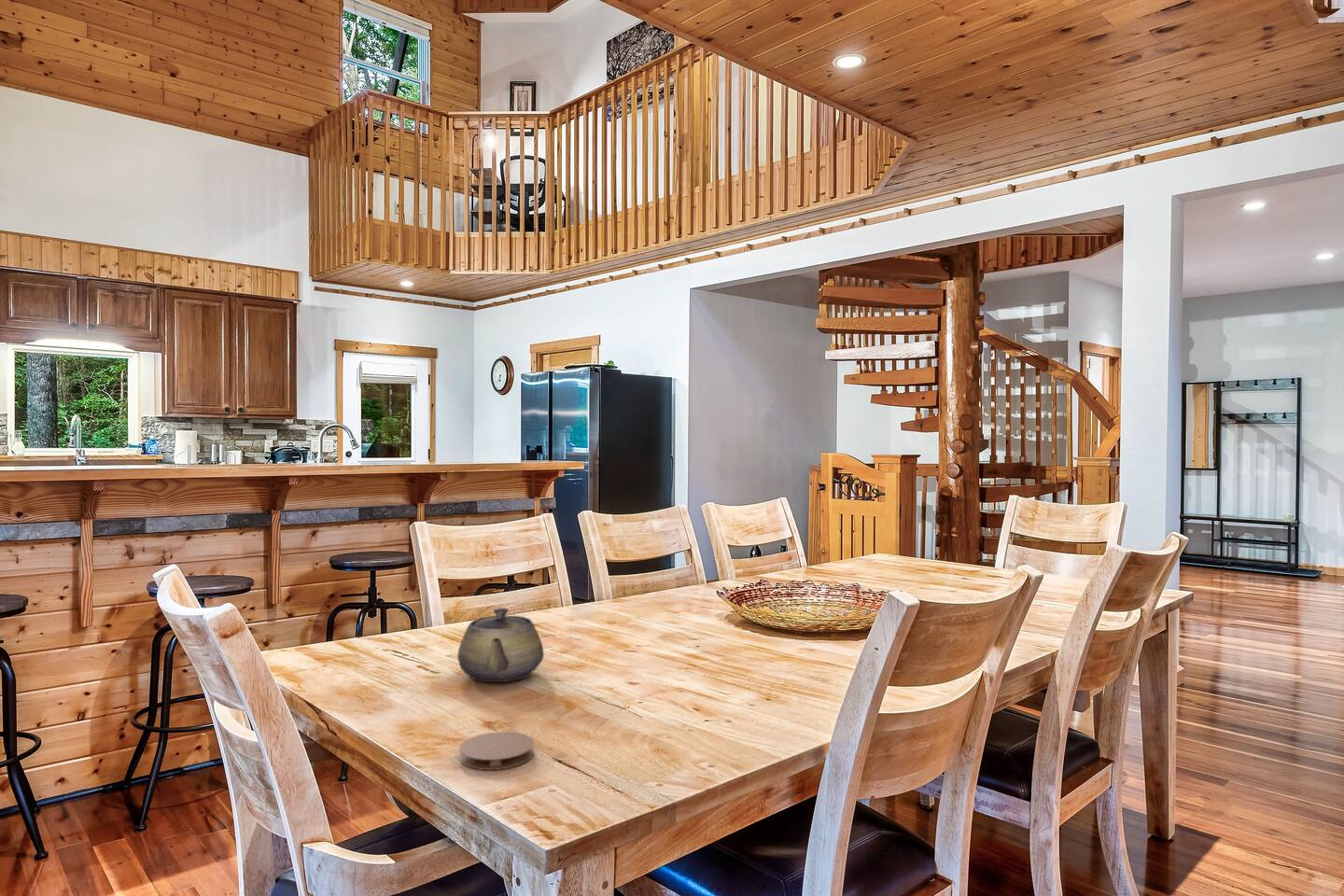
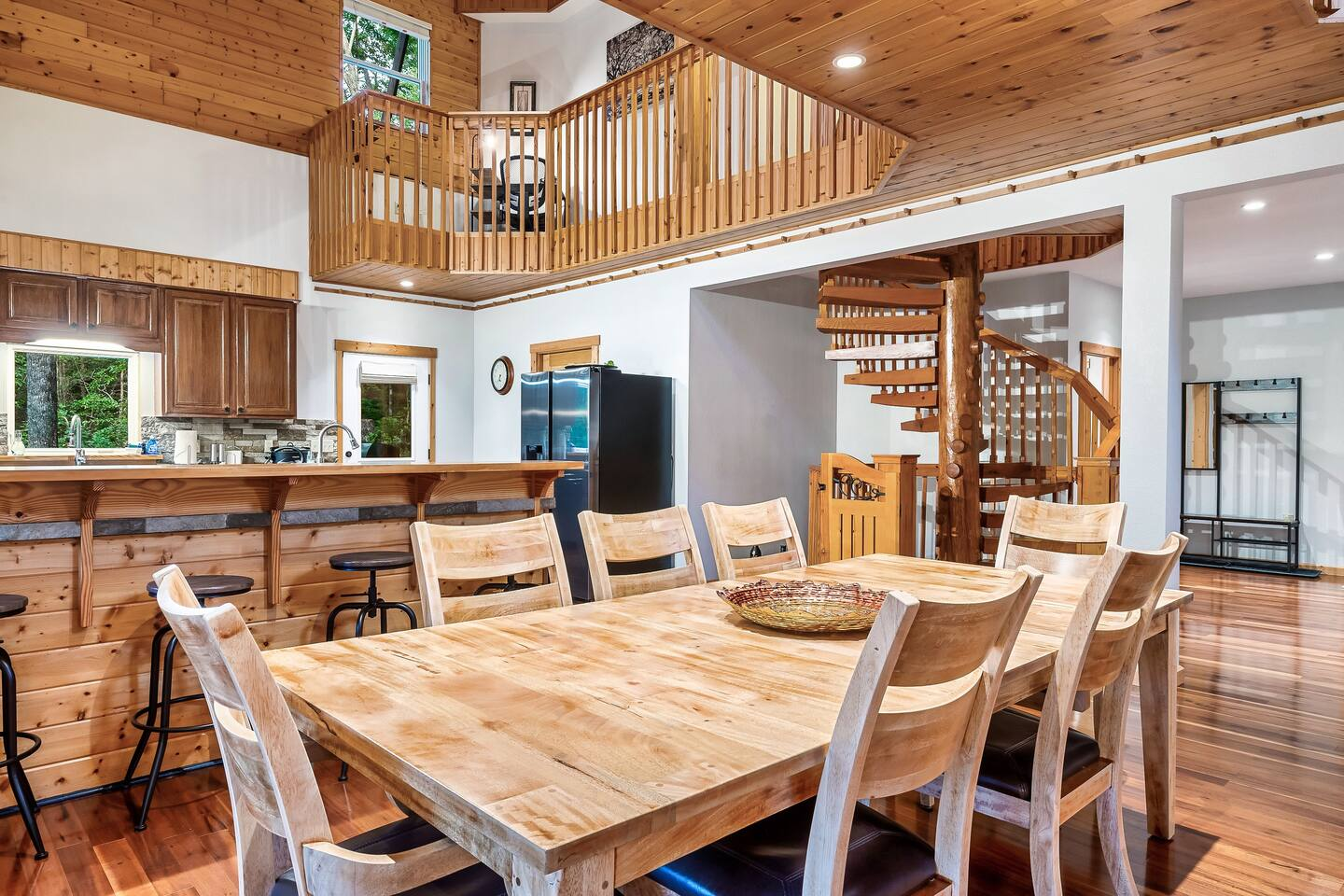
- teapot [456,607,545,683]
- coaster [458,731,535,771]
